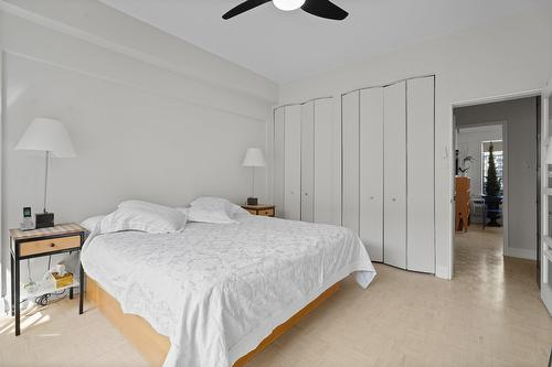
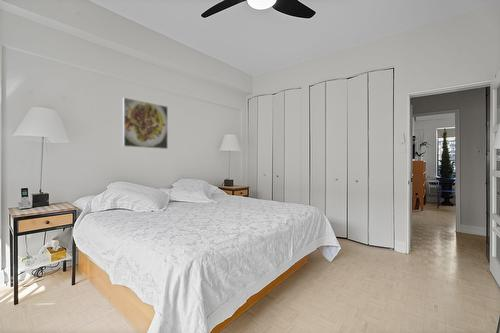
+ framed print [122,97,169,150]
